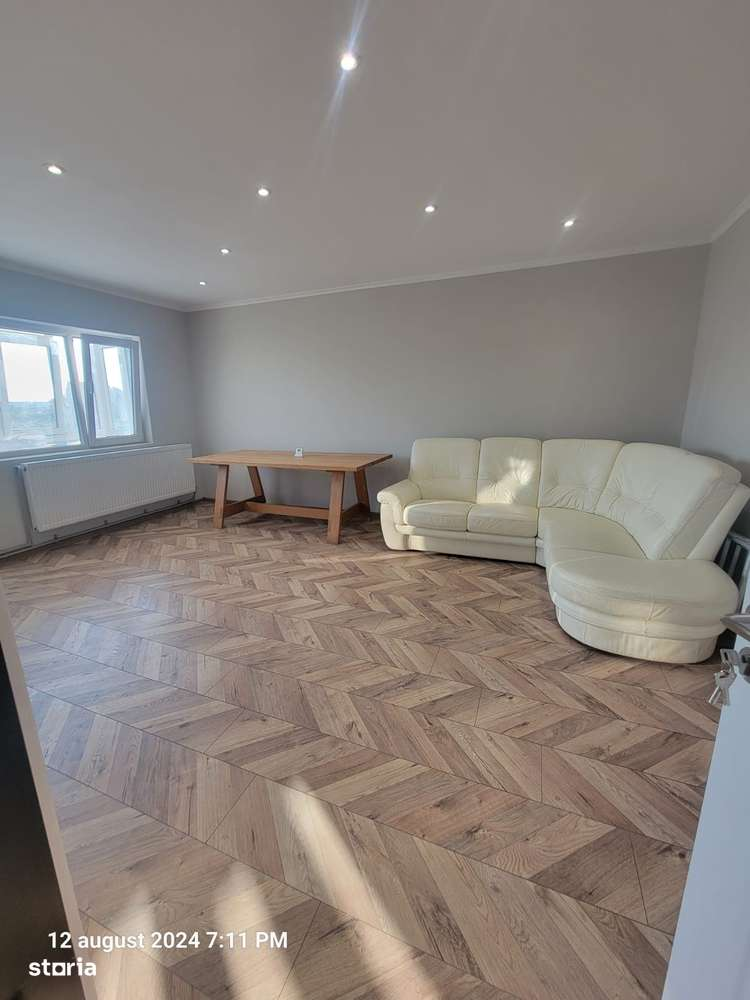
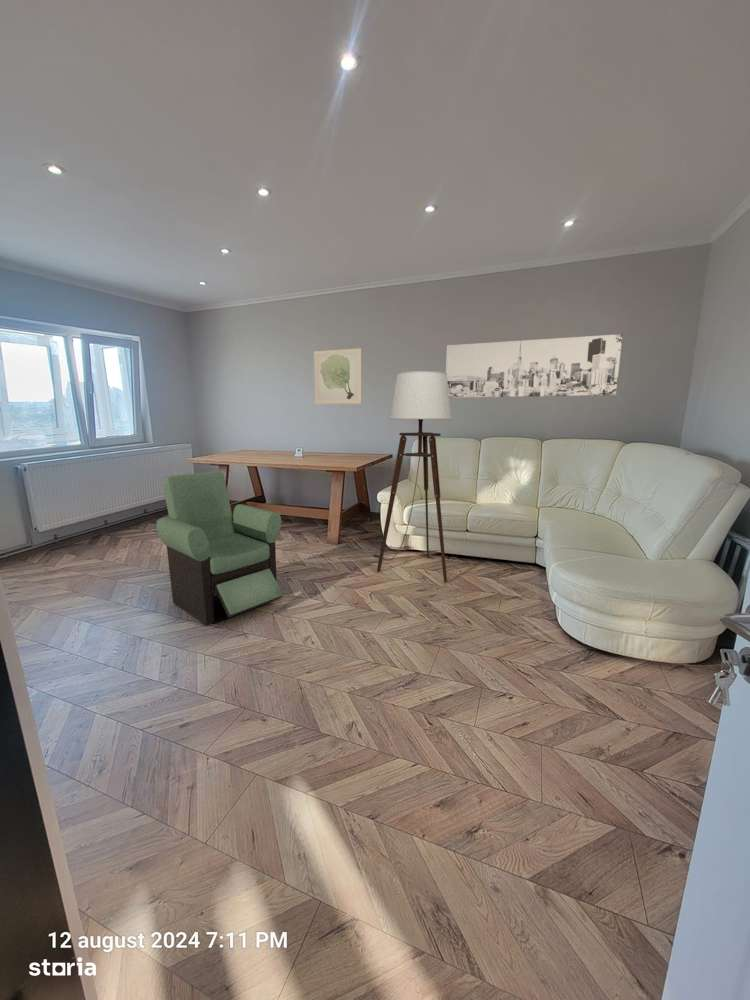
+ wall art [445,333,624,399]
+ wall art [313,347,363,405]
+ floor lamp [372,370,453,584]
+ armchair [155,470,284,626]
